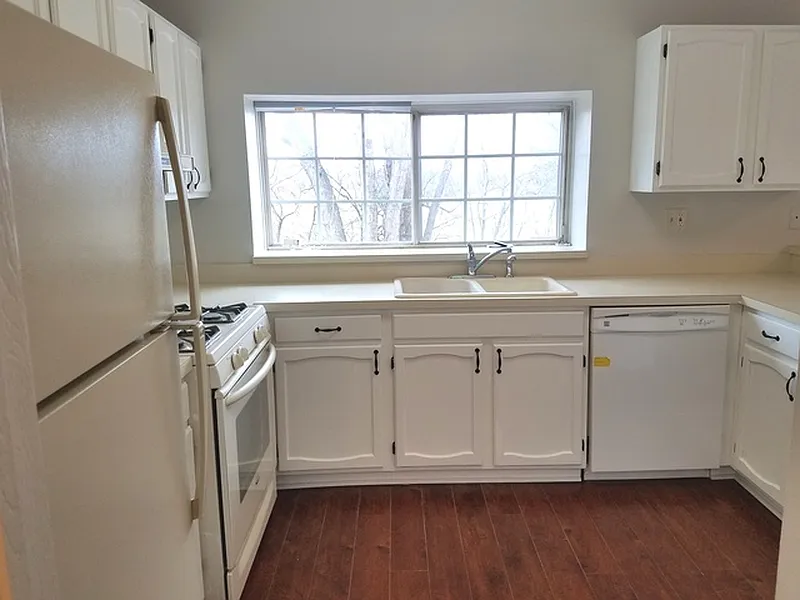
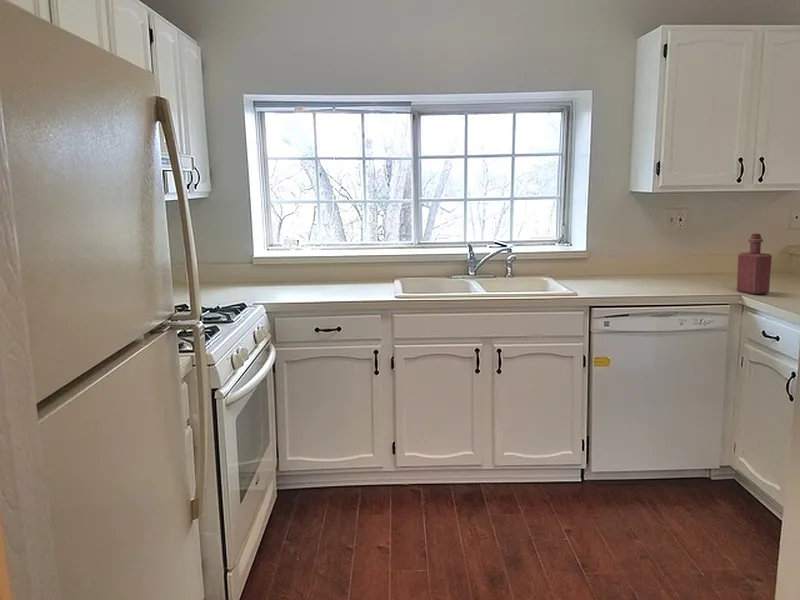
+ bottle [736,233,773,295]
